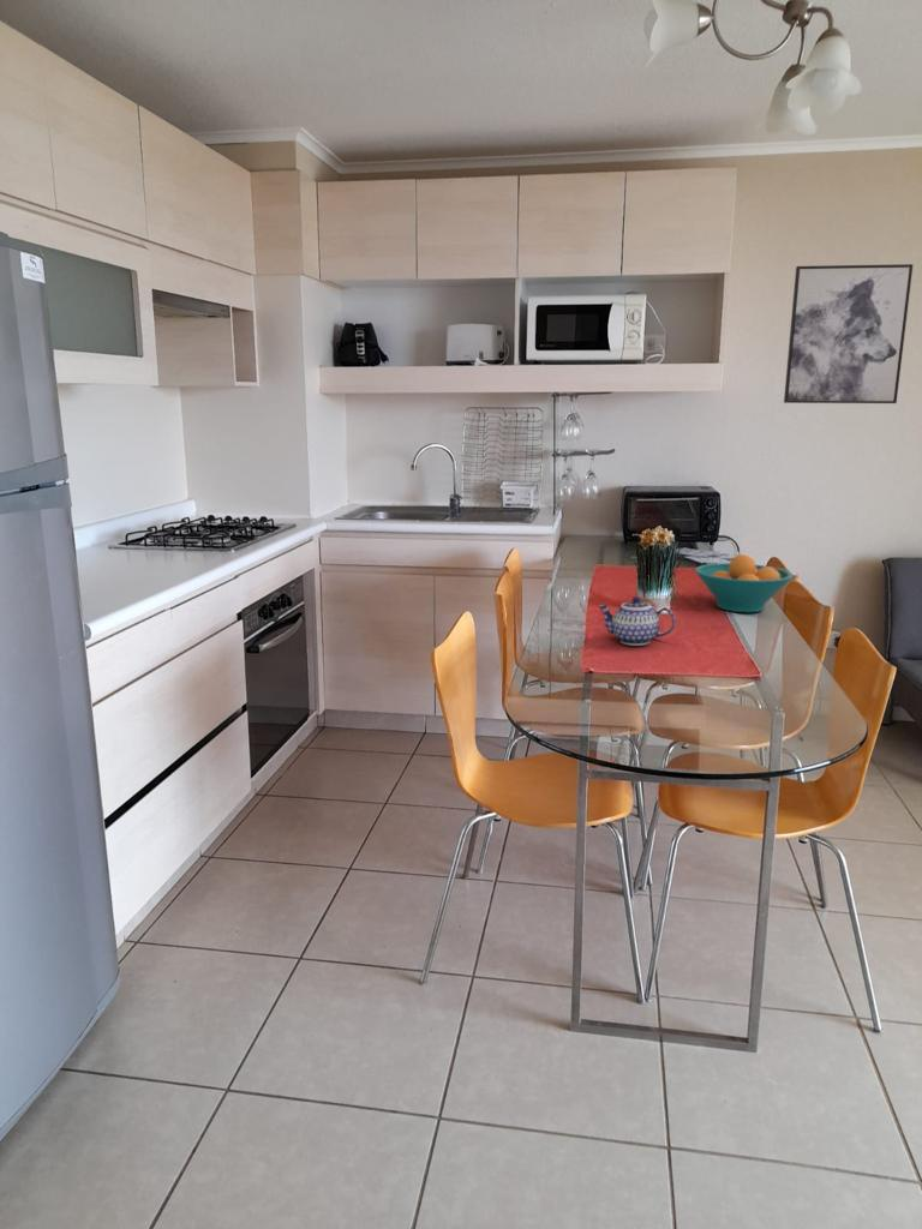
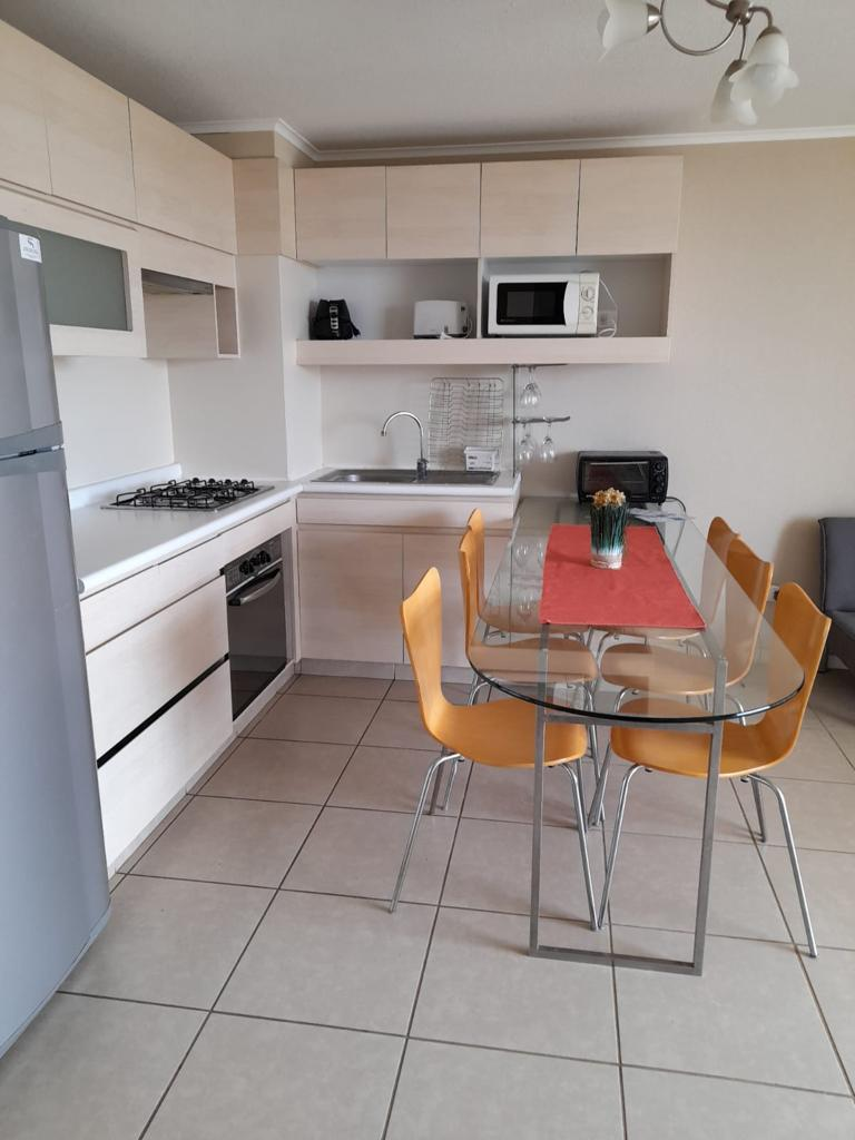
- fruit bowl [694,553,795,613]
- wall art [783,263,915,404]
- teapot [597,595,676,647]
